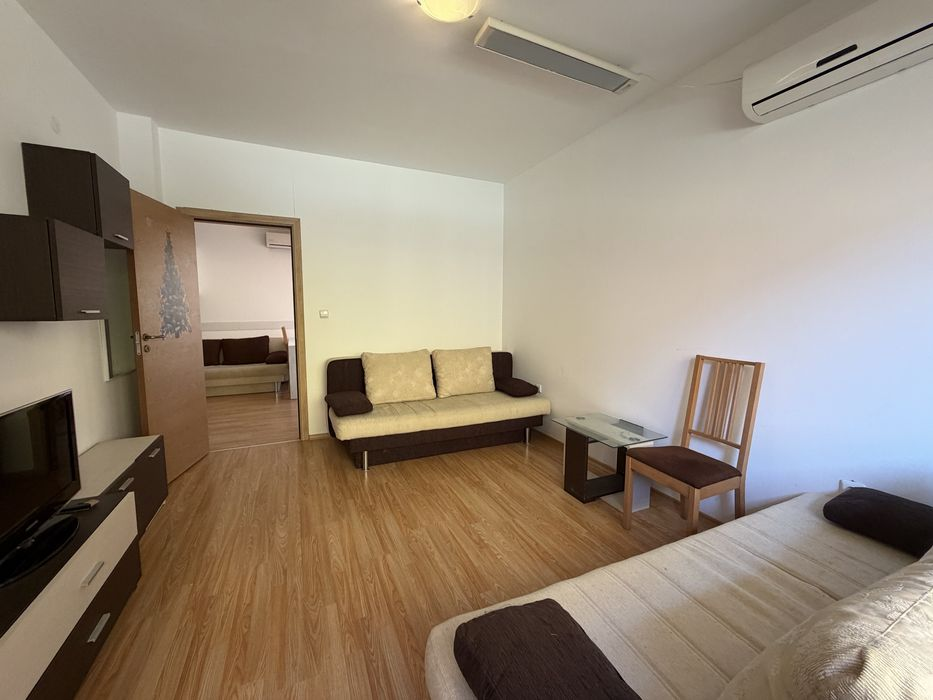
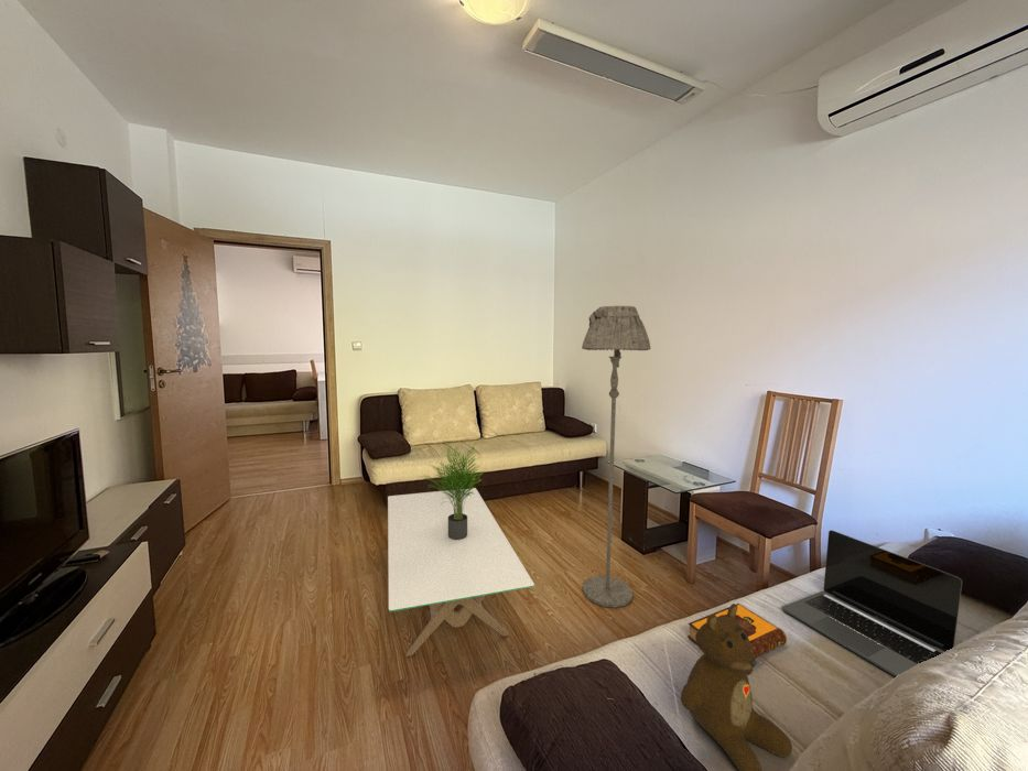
+ floor lamp [581,305,652,609]
+ laptop [781,529,963,677]
+ potted plant [416,439,488,540]
+ hardback book [686,602,788,659]
+ teddy bear [680,602,793,771]
+ coffee table [387,487,535,658]
